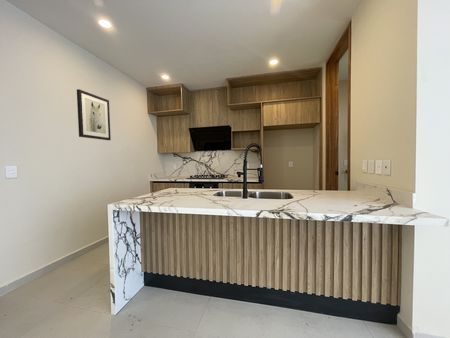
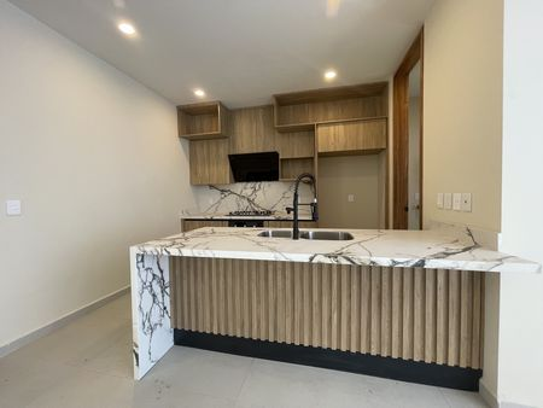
- wall art [76,88,112,141]
